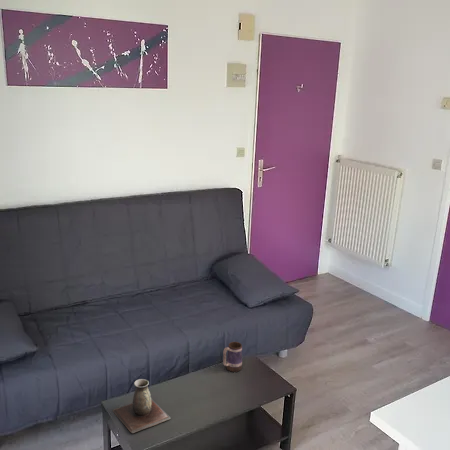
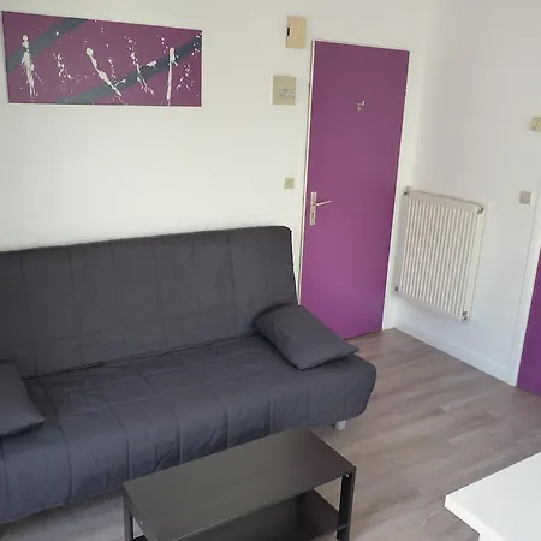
- mug [222,341,243,373]
- decorative vase [112,378,172,434]
